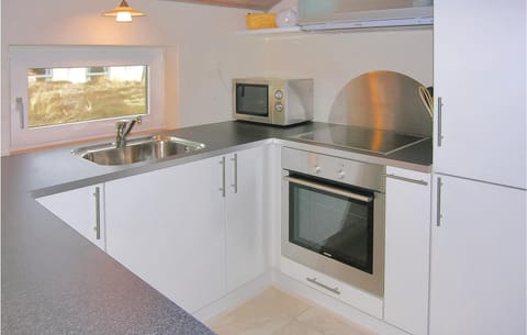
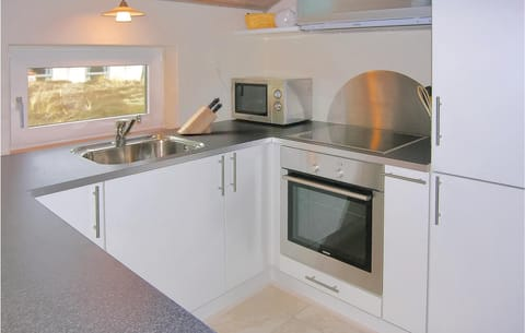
+ knife block [176,96,223,135]
